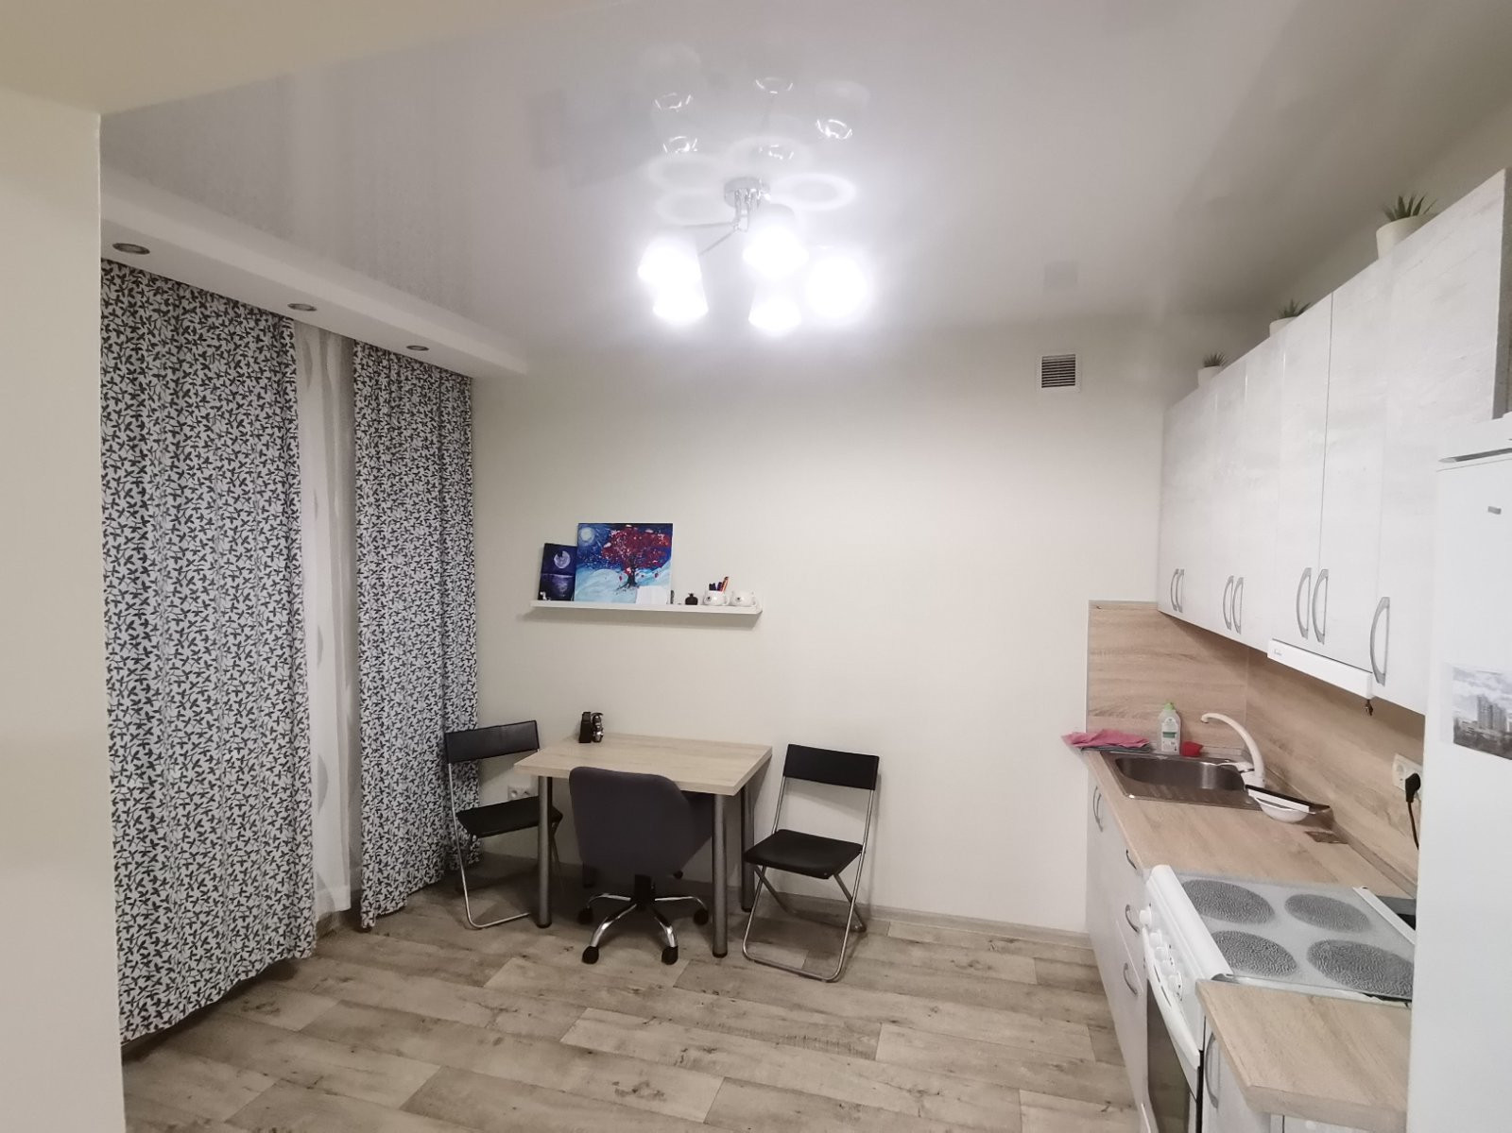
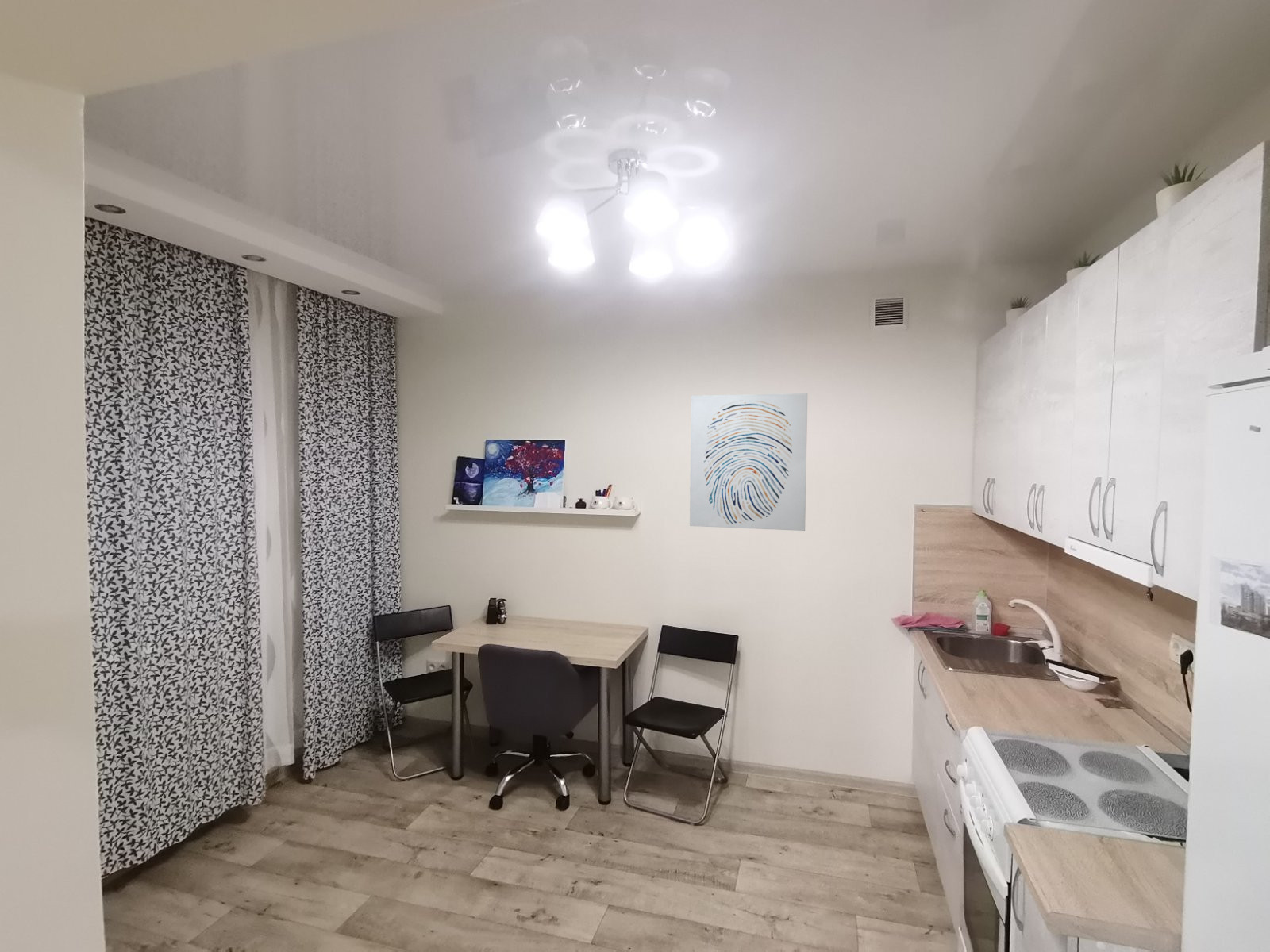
+ wall art [689,393,808,532]
